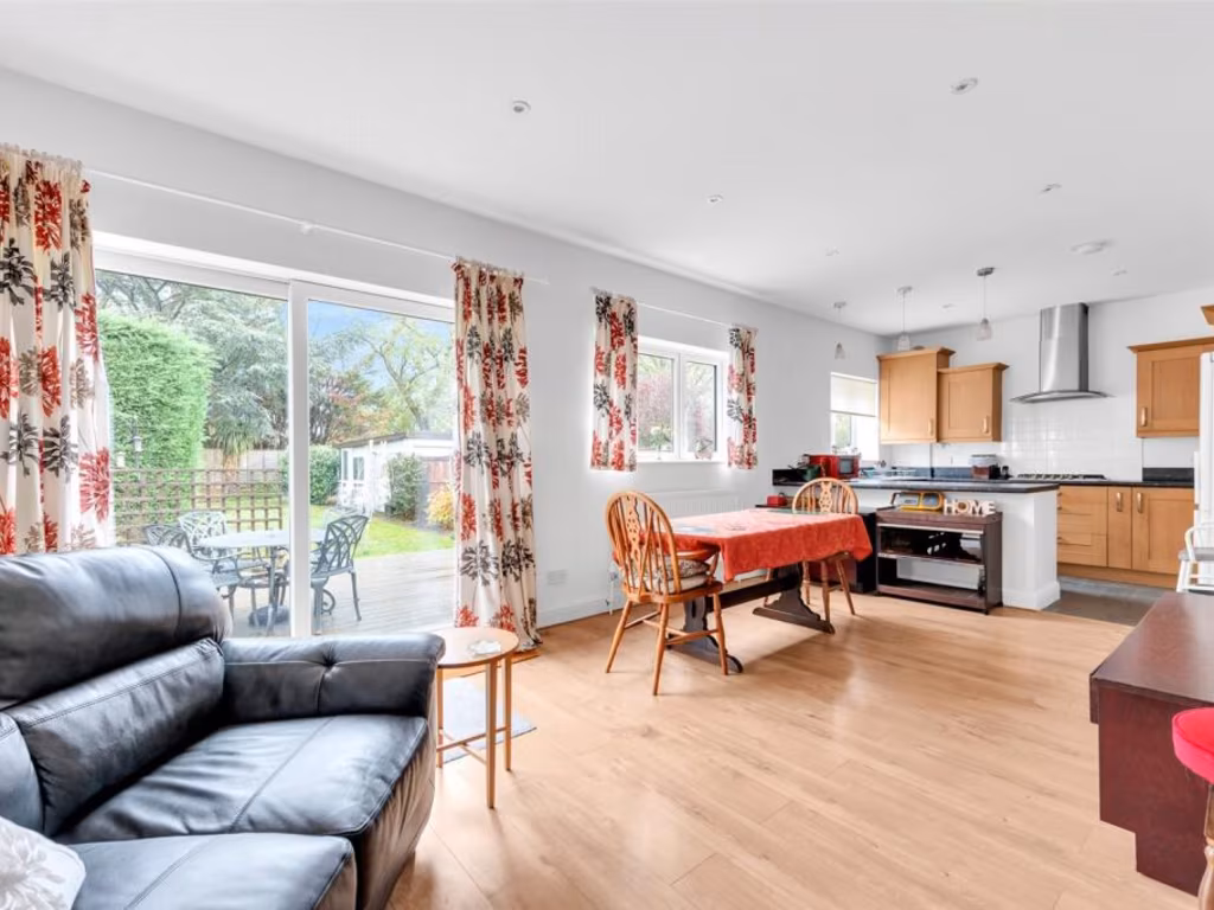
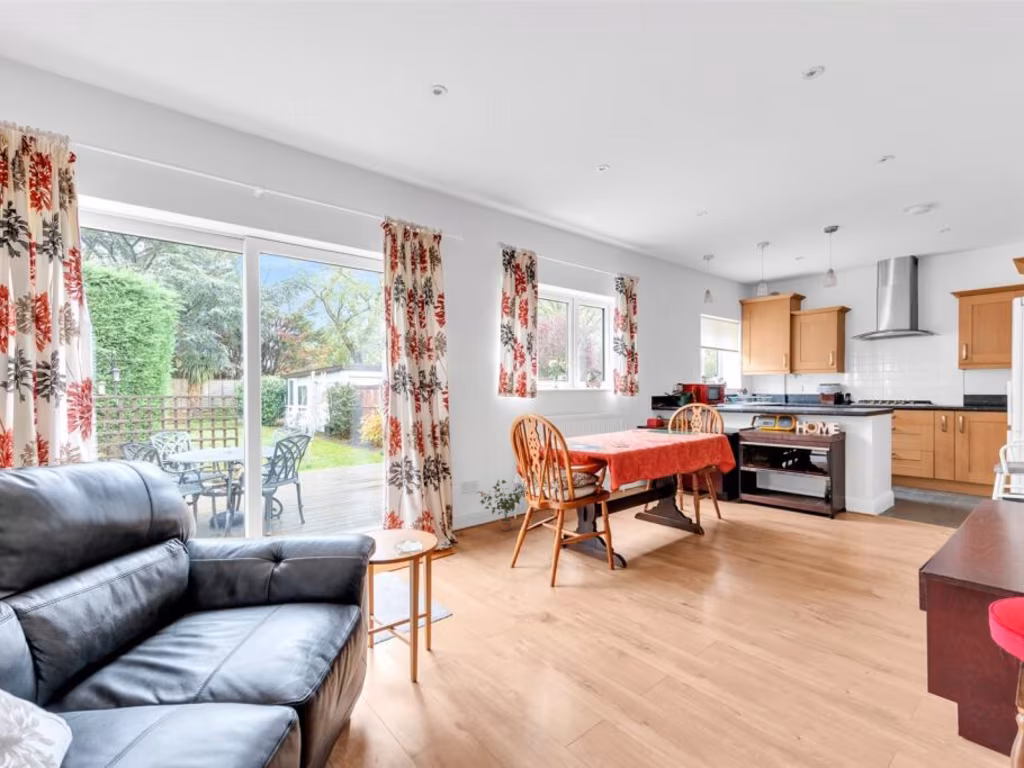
+ potted plant [476,479,526,532]
